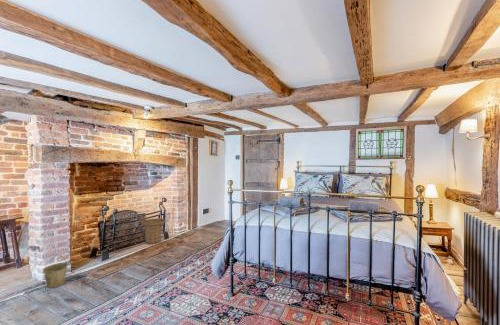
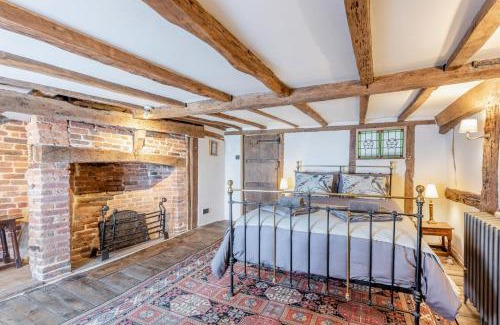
- bucket [42,254,69,289]
- basket [141,217,166,245]
